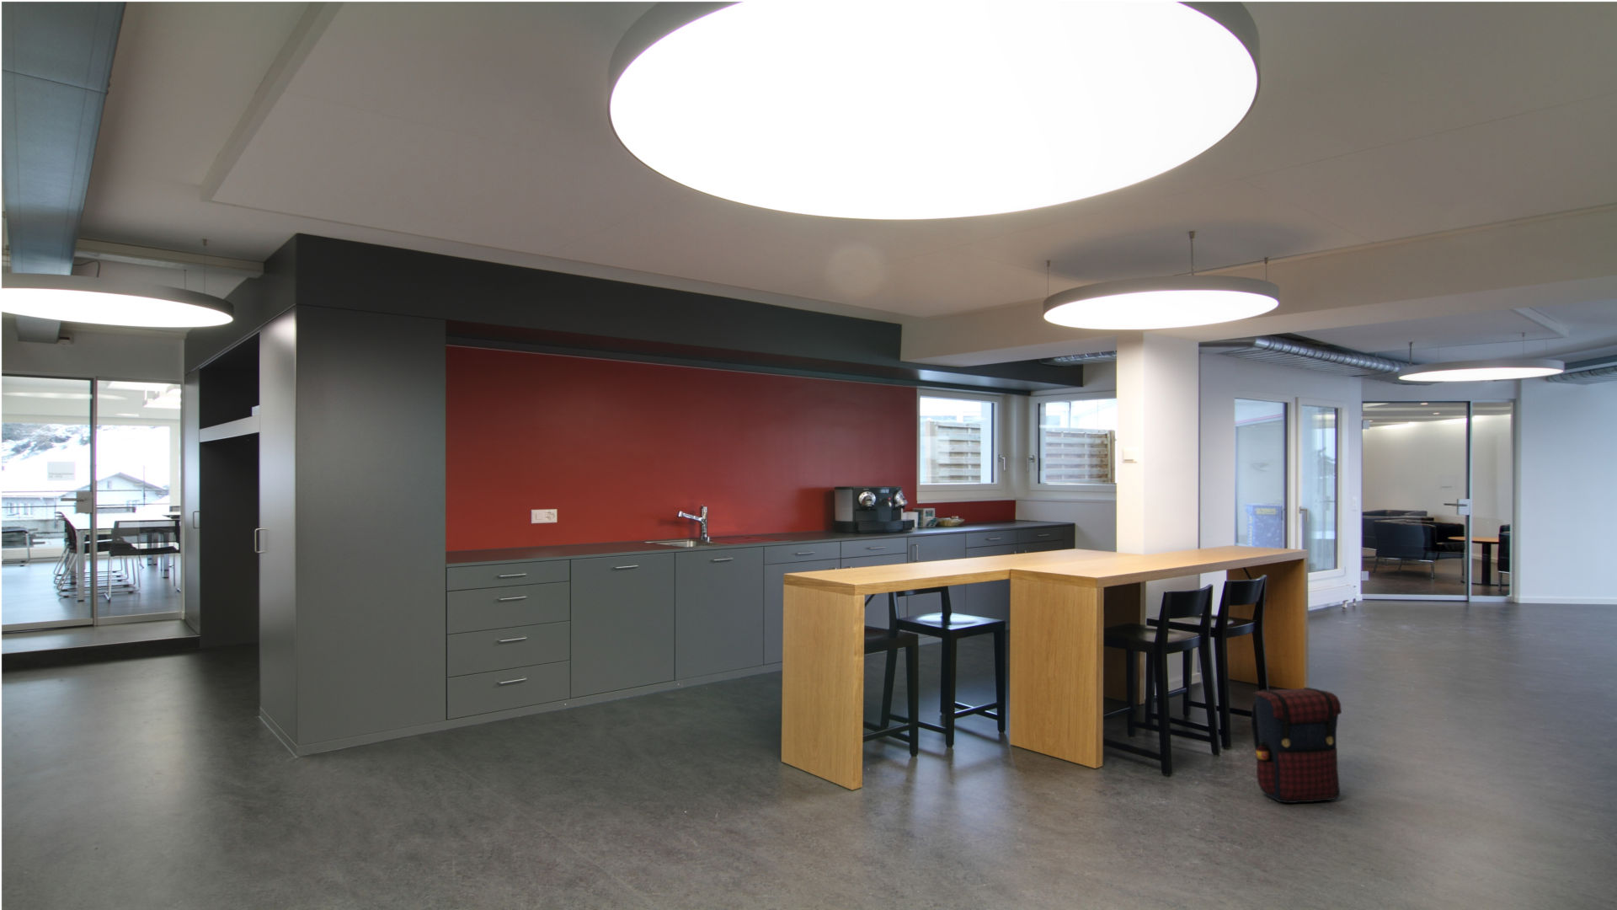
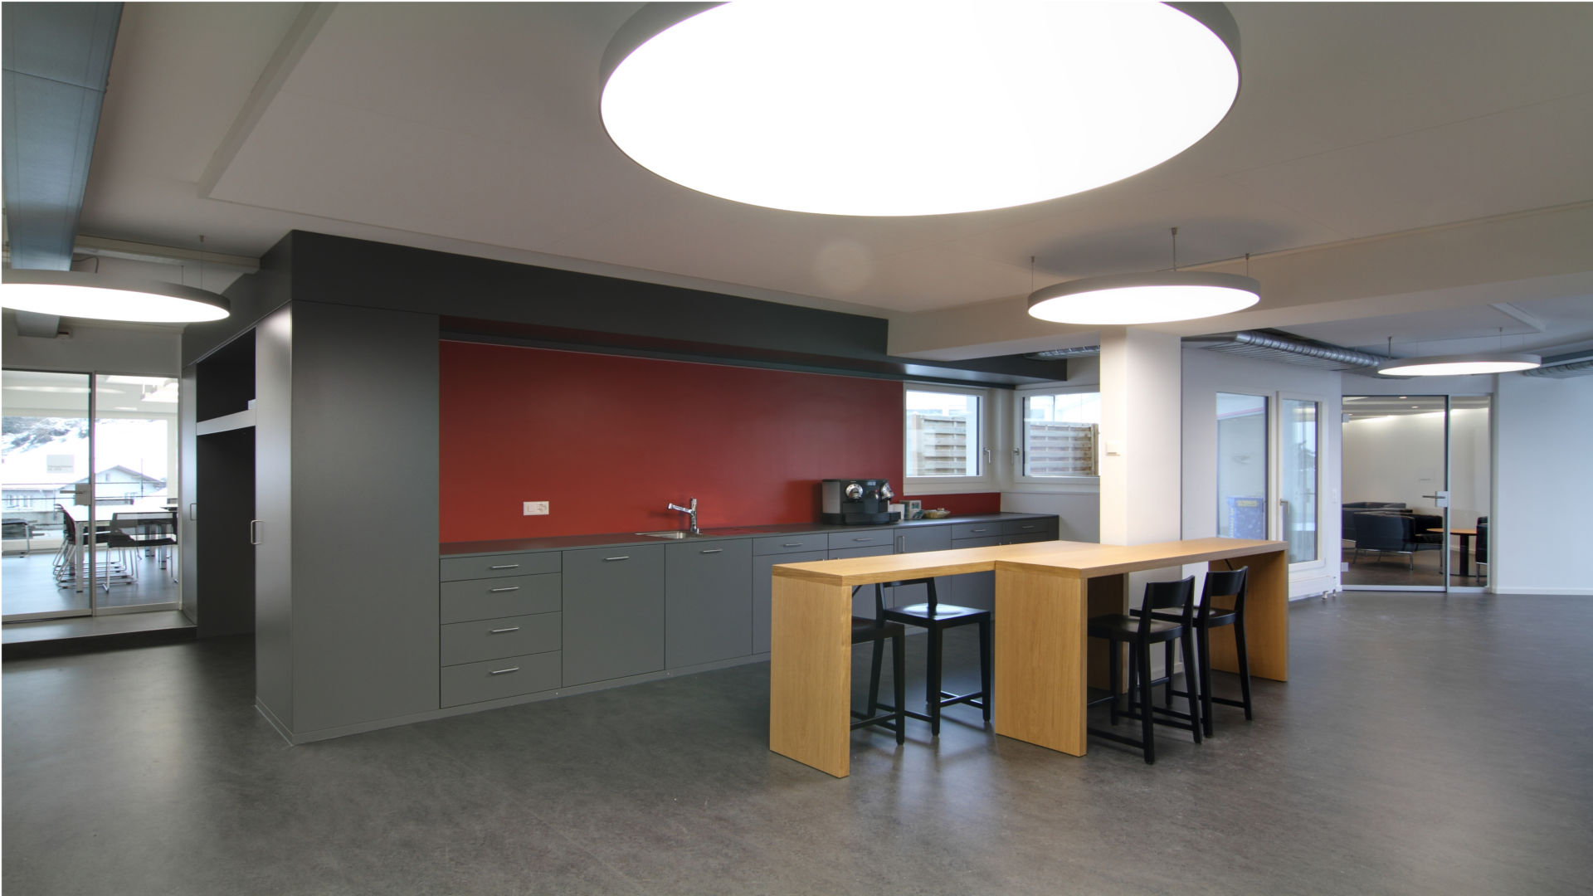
- satchel [1249,687,1343,803]
